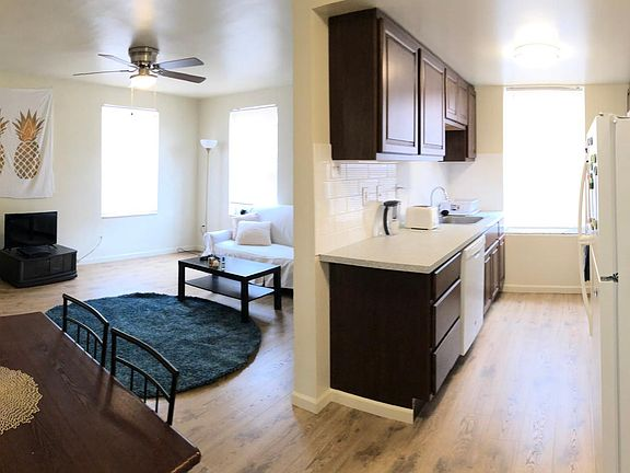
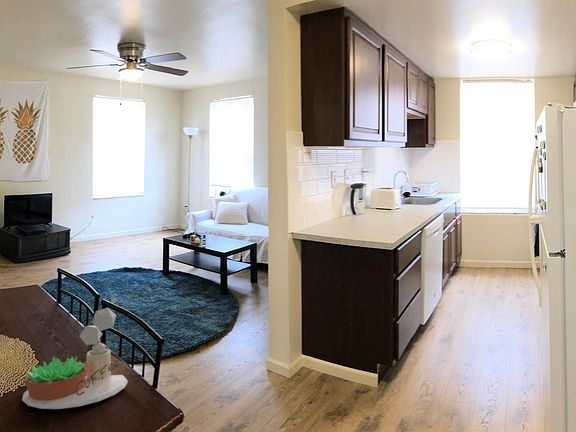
+ succulent plant [21,297,129,410]
